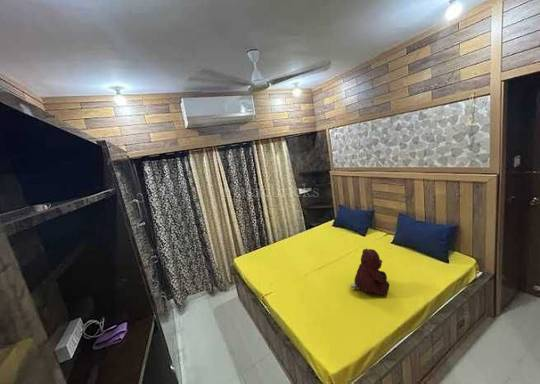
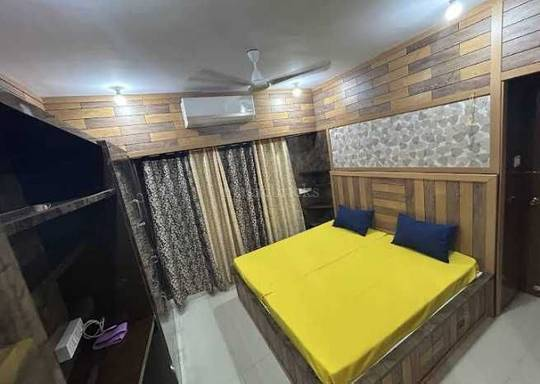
- teddy bear [350,247,391,296]
